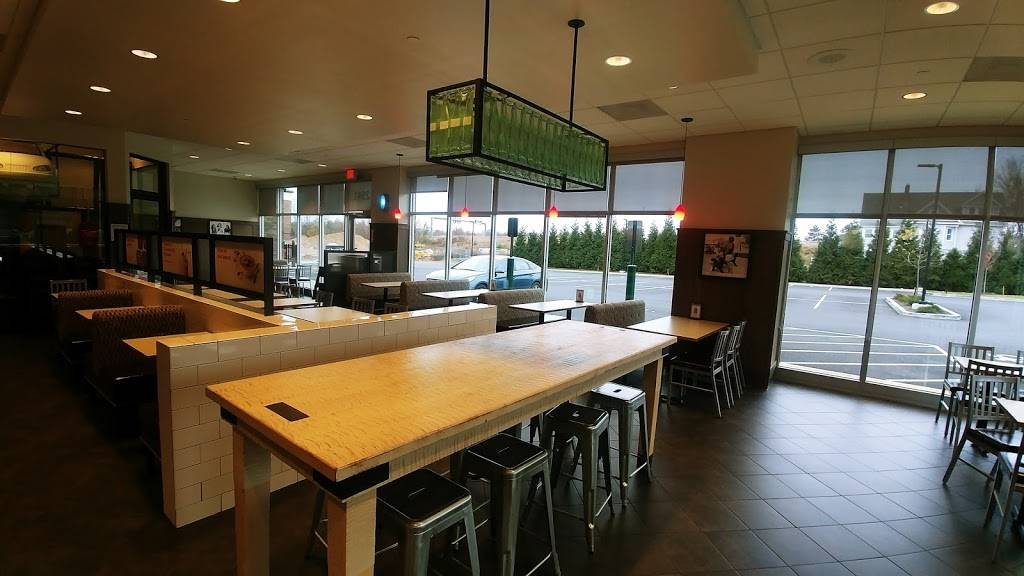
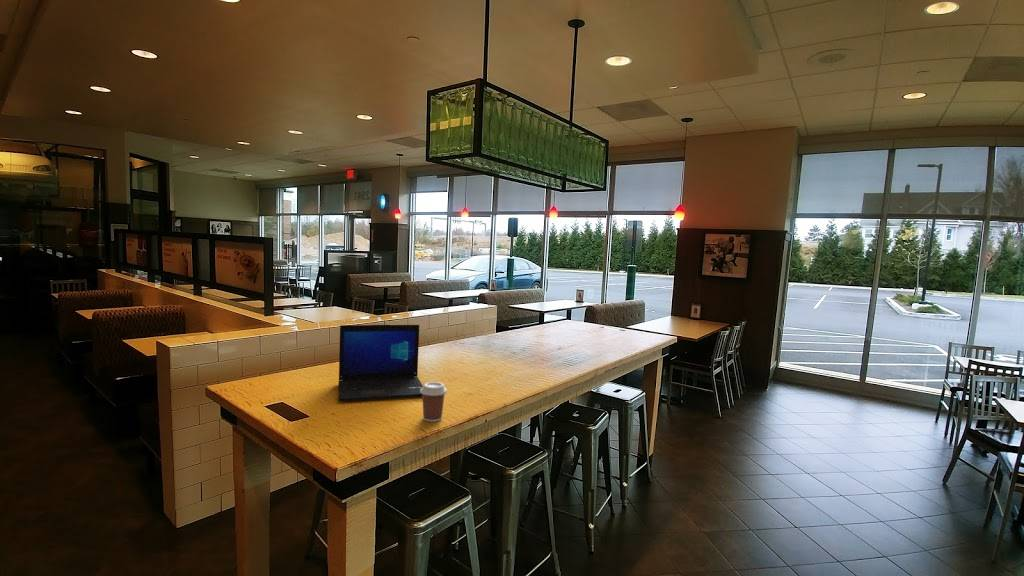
+ coffee cup [420,381,448,423]
+ laptop [338,324,424,402]
